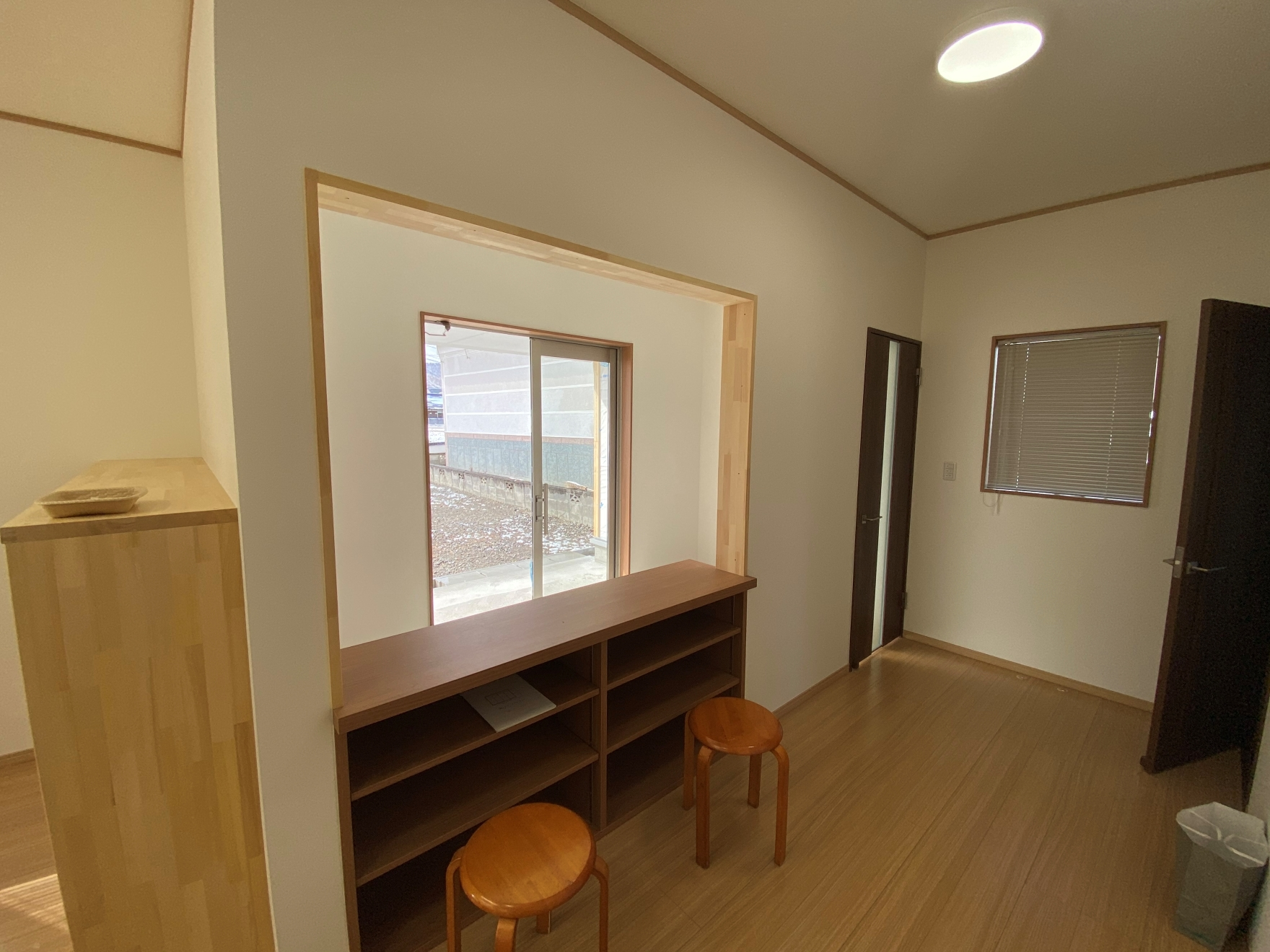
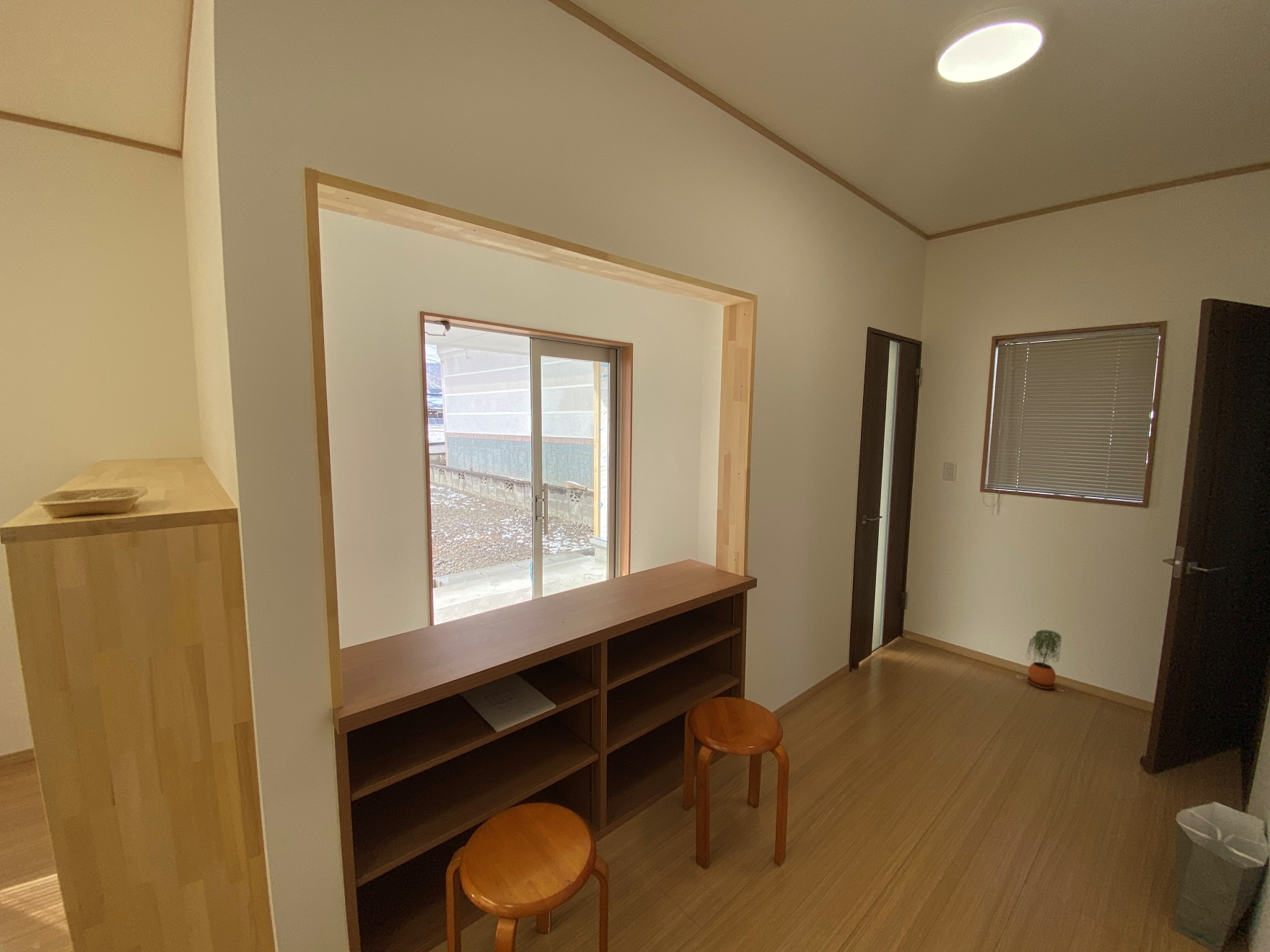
+ potted plant [1025,630,1062,689]
